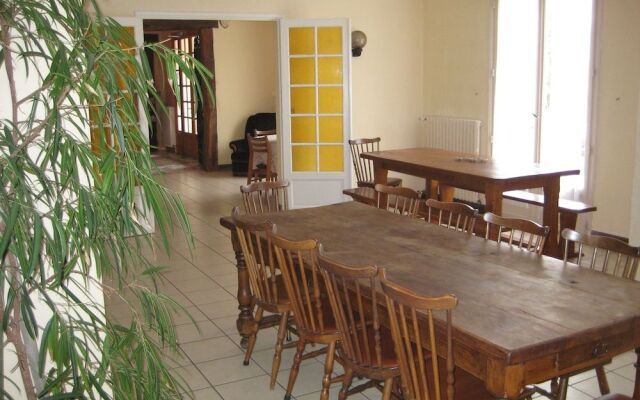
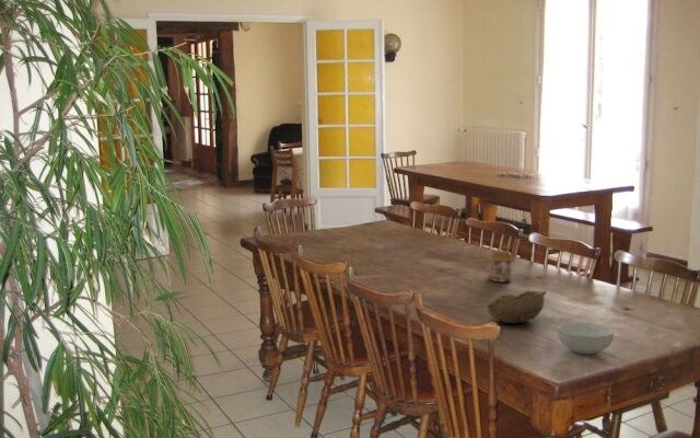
+ teapot [487,244,513,284]
+ cereal bowl [557,321,615,355]
+ bowl [486,289,547,324]
